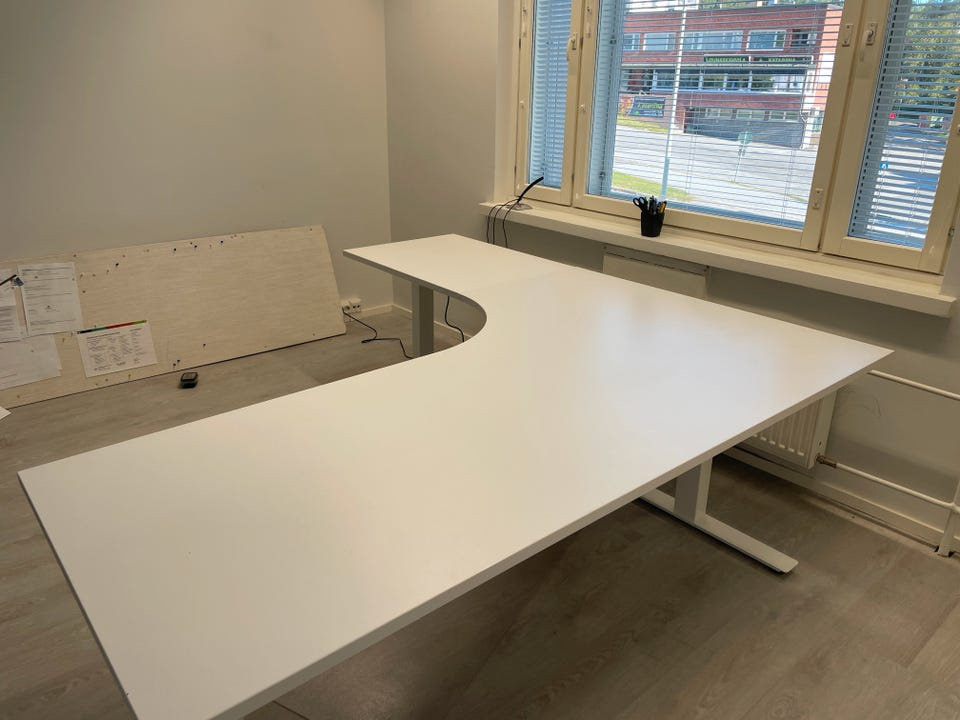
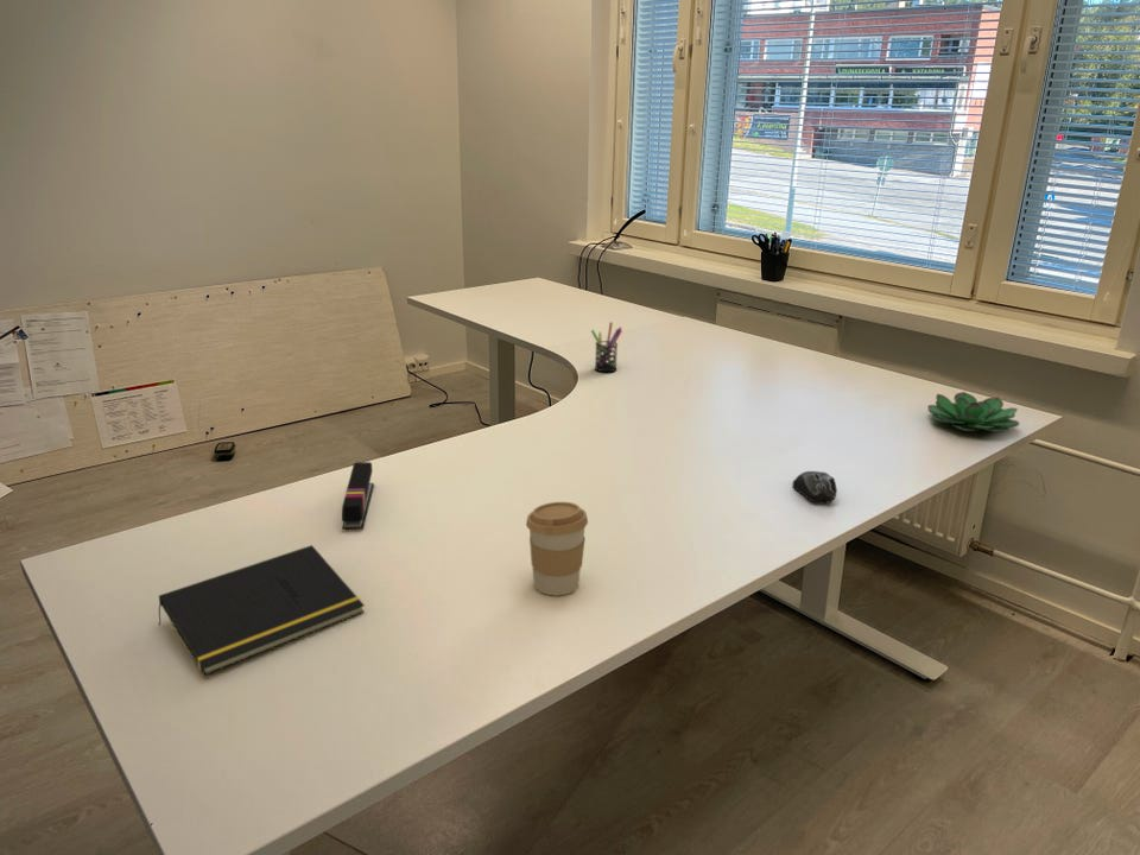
+ stapler [341,461,375,531]
+ succulent plant [926,391,1020,433]
+ pen holder [590,321,623,373]
+ coffee cup [525,501,589,596]
+ computer mouse [791,470,838,505]
+ notepad [158,544,366,677]
